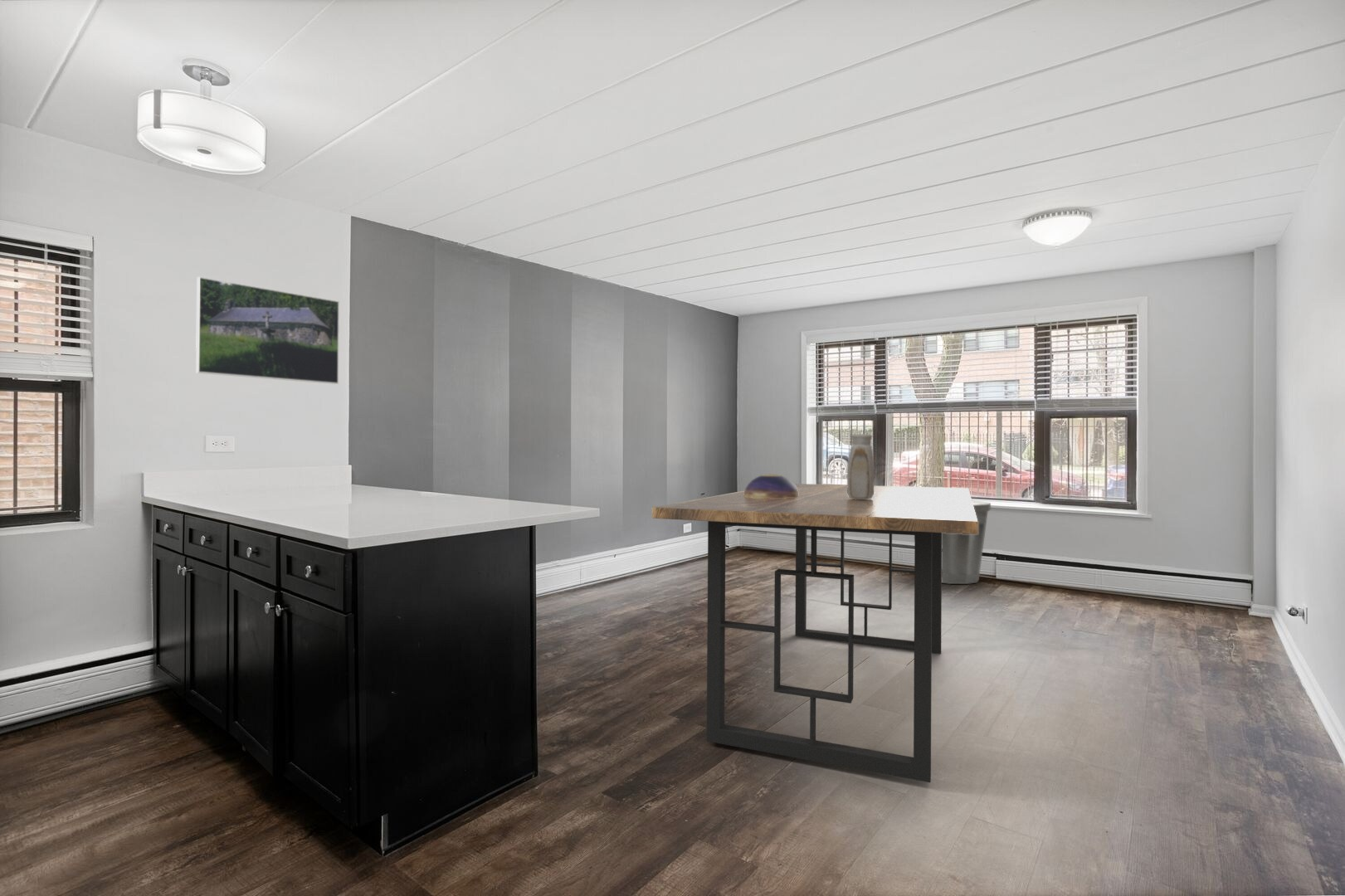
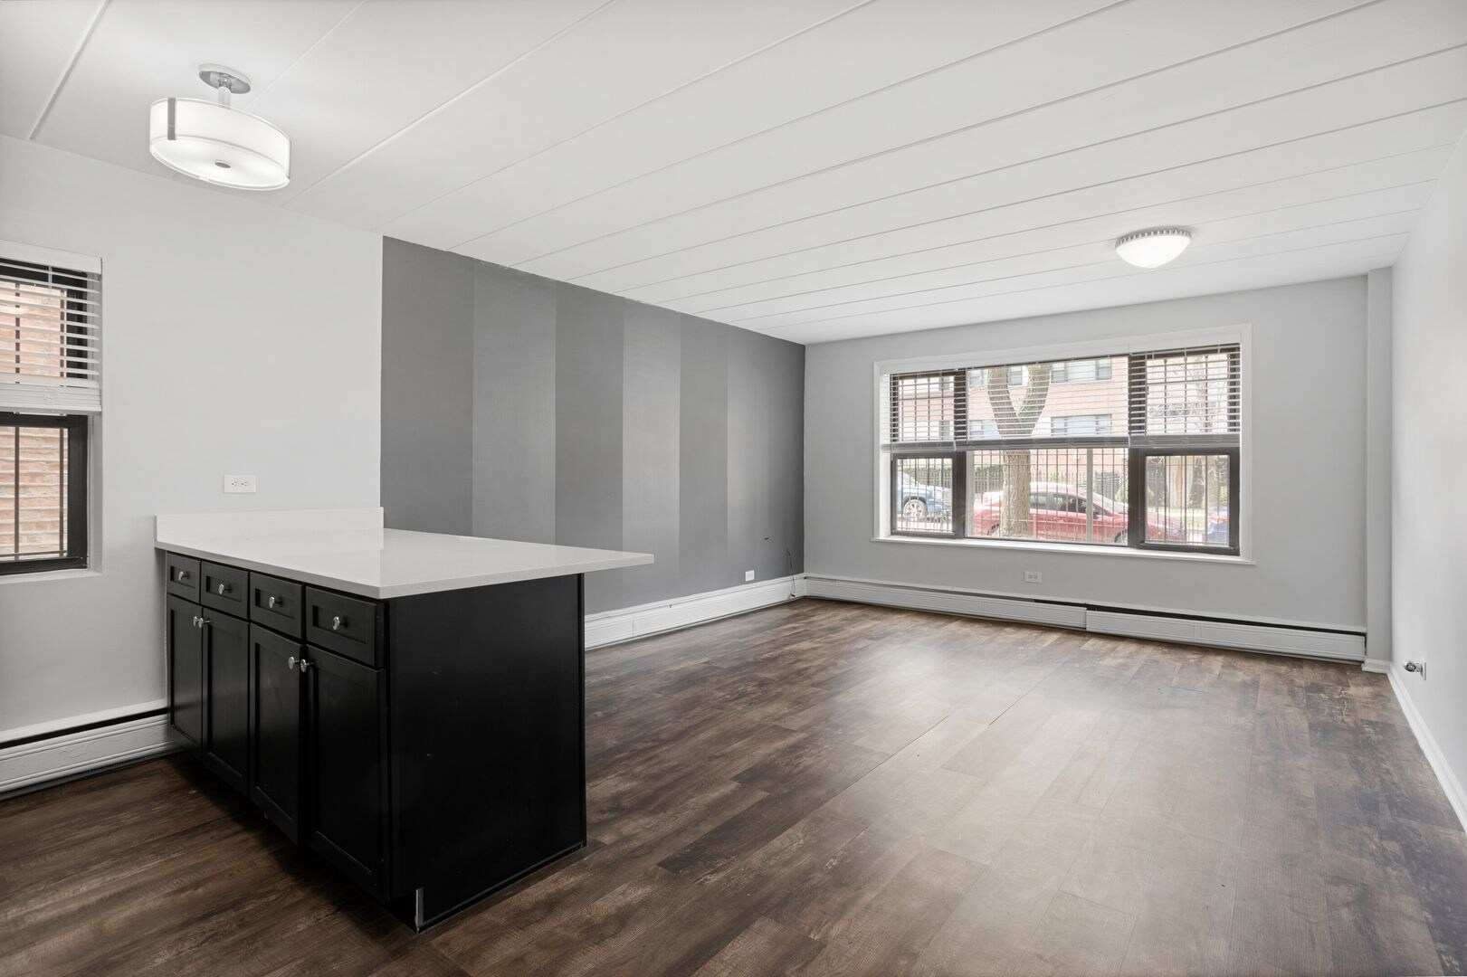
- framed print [195,276,340,385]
- dining table [651,483,978,783]
- vase [846,433,875,499]
- decorative bowl [744,473,799,499]
- trash can [913,499,992,585]
